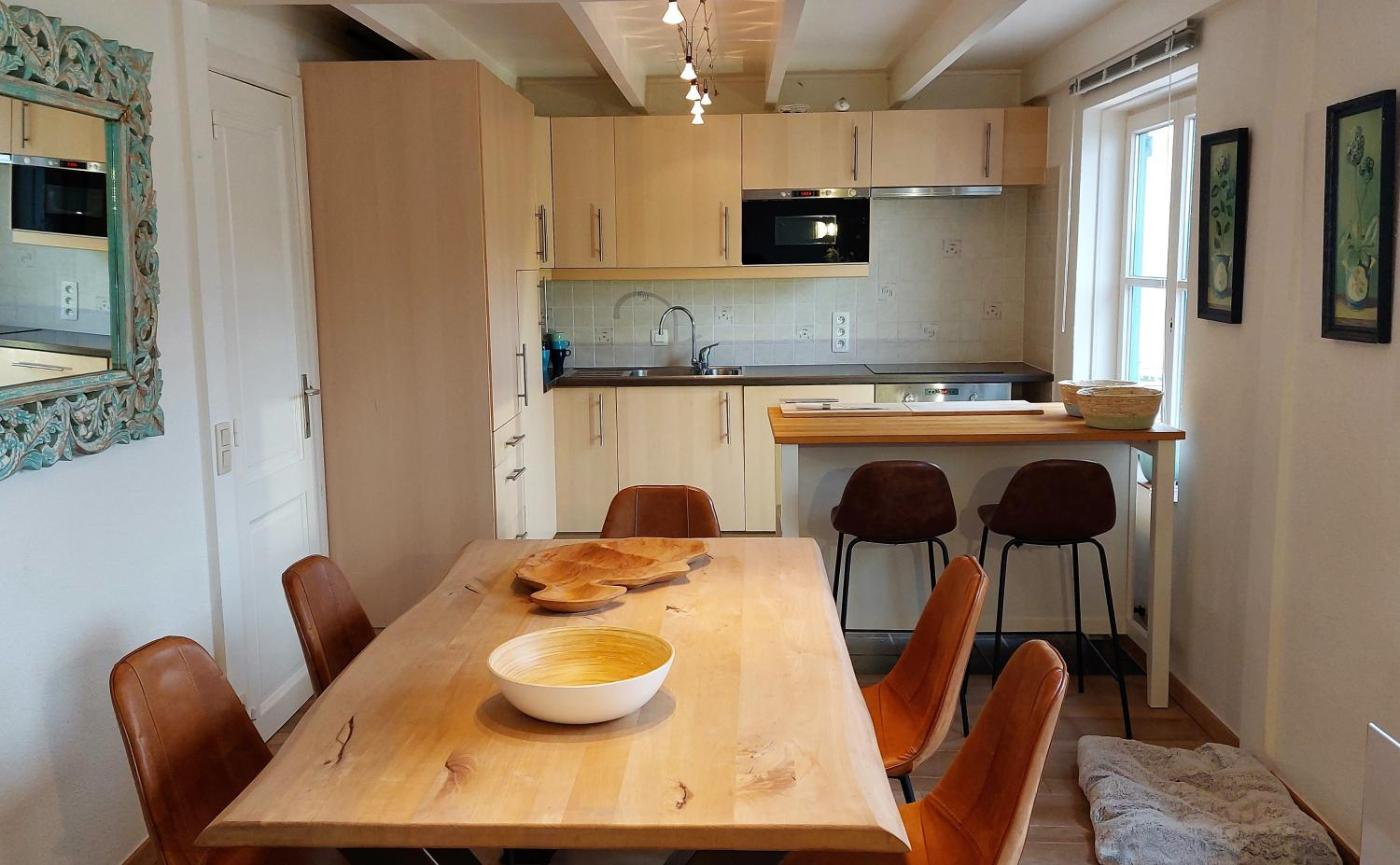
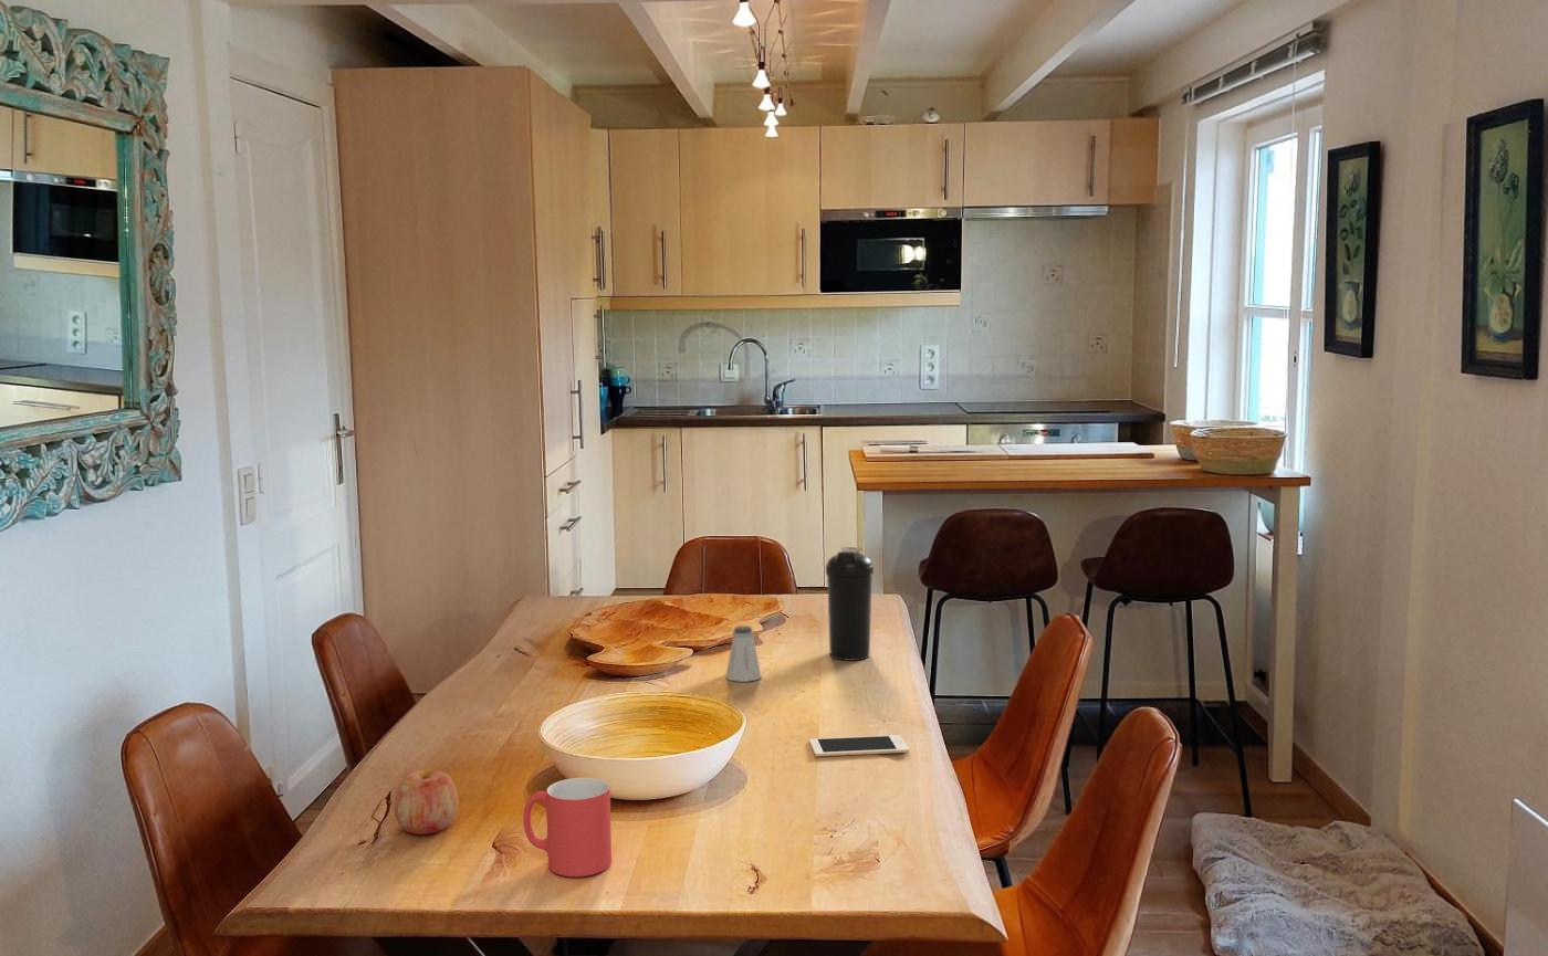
+ saltshaker [725,626,762,683]
+ apple [393,769,460,836]
+ cell phone [808,734,910,758]
+ water bottle [825,546,875,662]
+ mug [522,777,613,879]
